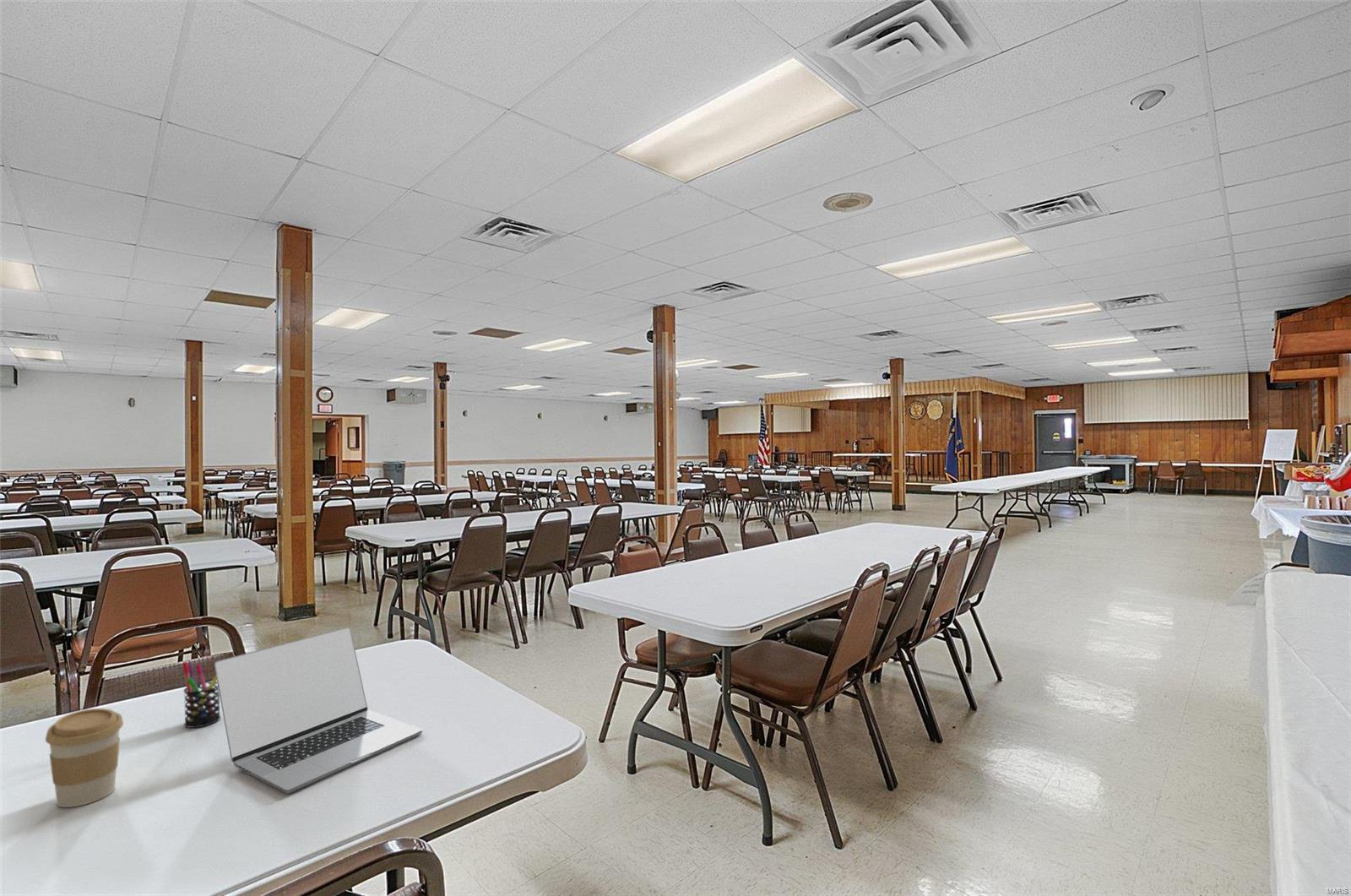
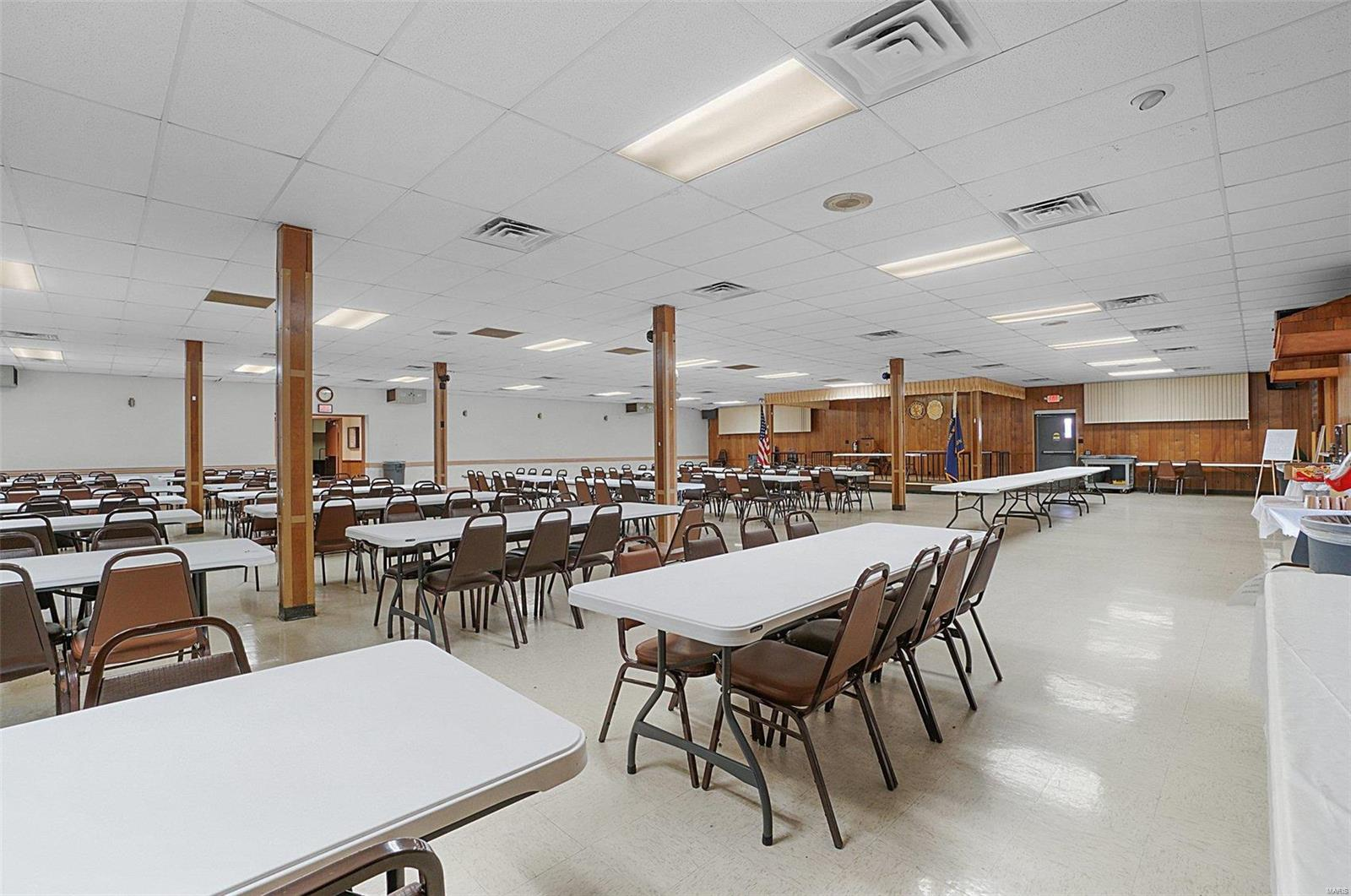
- pen holder [182,661,221,729]
- laptop [214,627,423,795]
- coffee cup [45,708,124,808]
